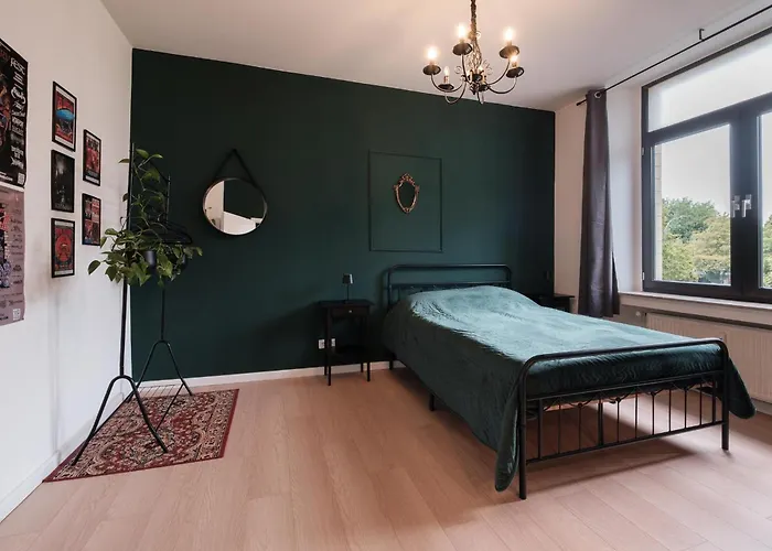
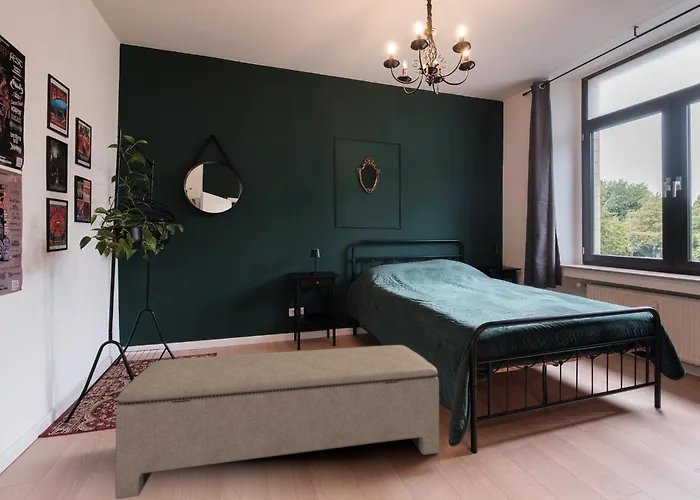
+ bench [114,344,440,500]
